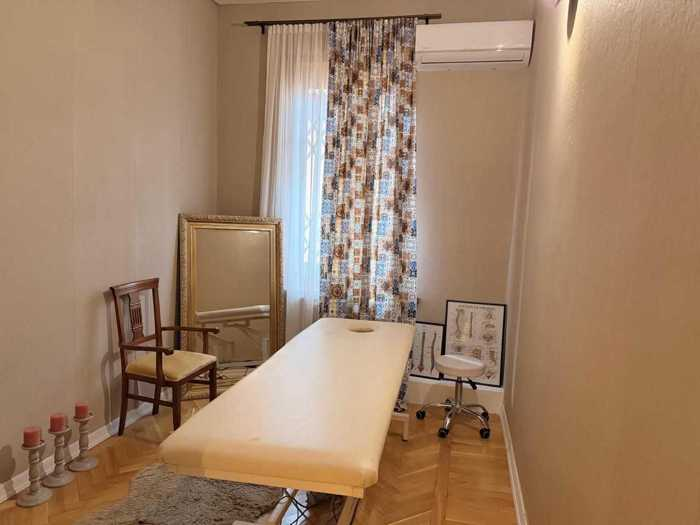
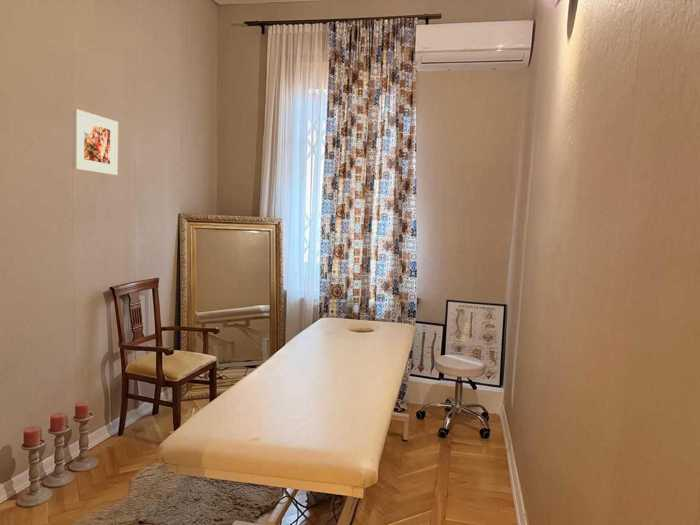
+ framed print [72,108,119,176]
